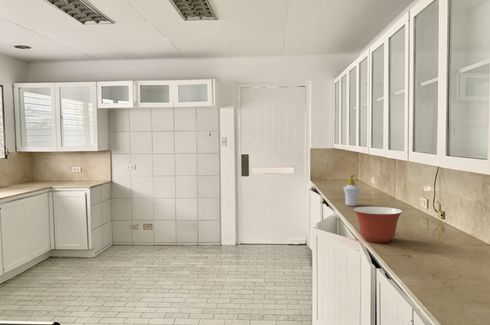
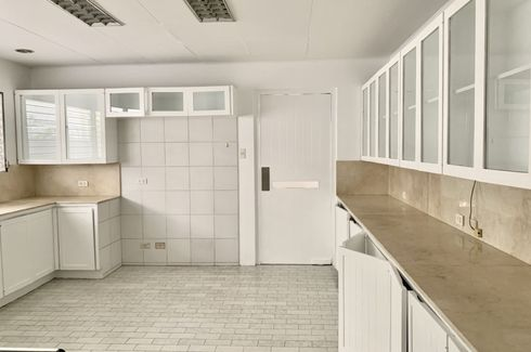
- soap bottle [342,173,361,207]
- mixing bowl [353,206,404,243]
